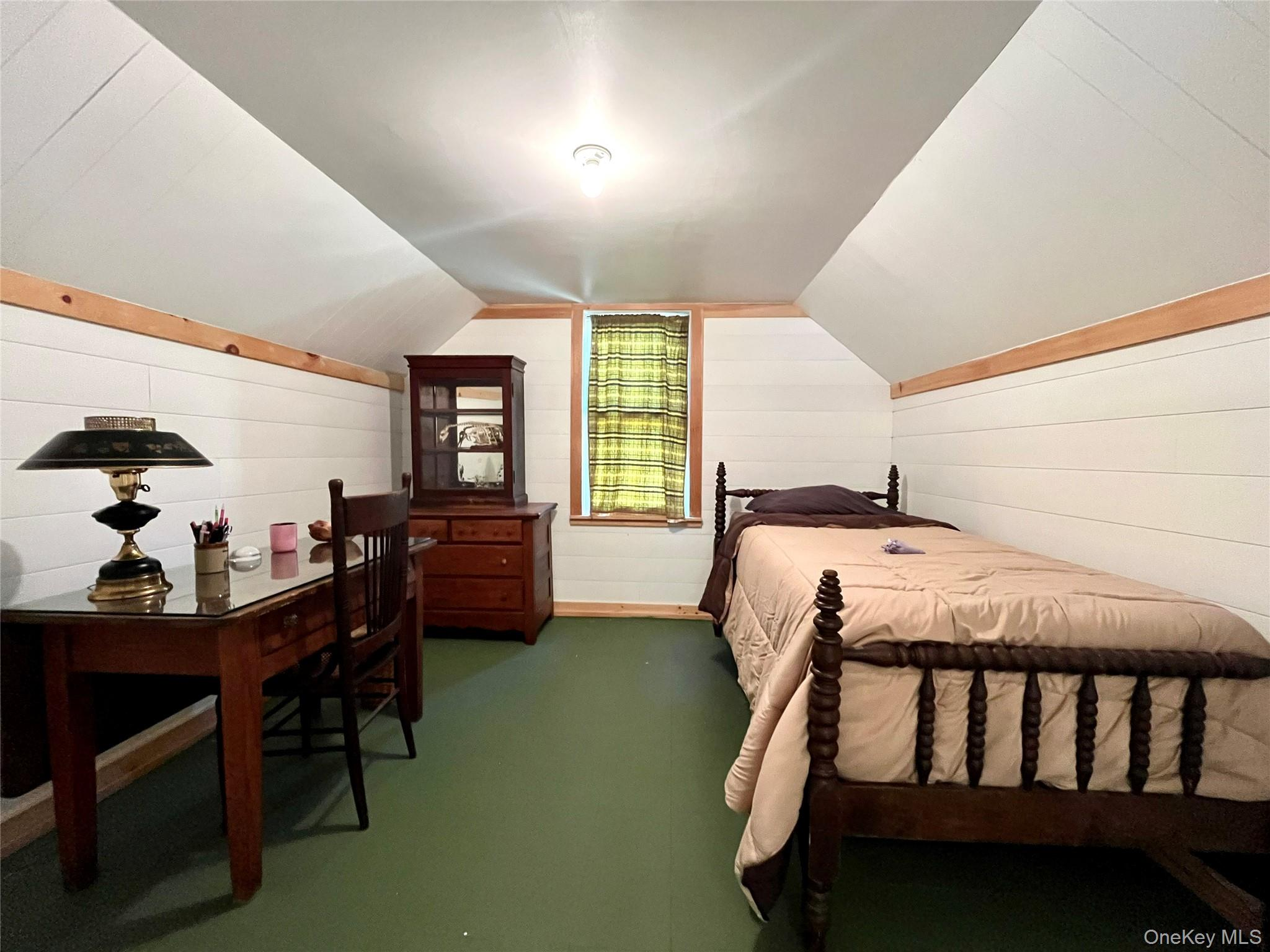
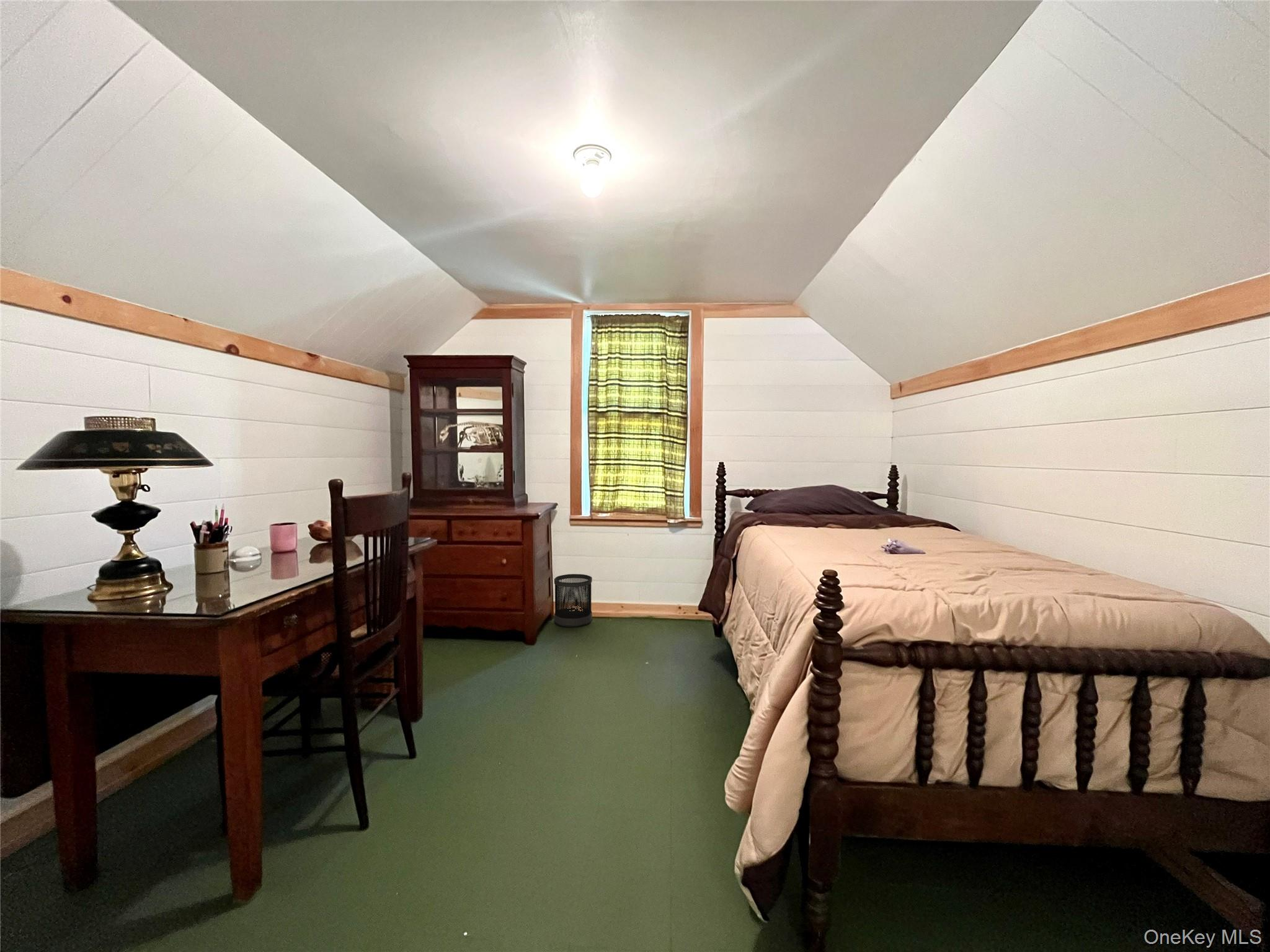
+ wastebasket [554,573,593,628]
